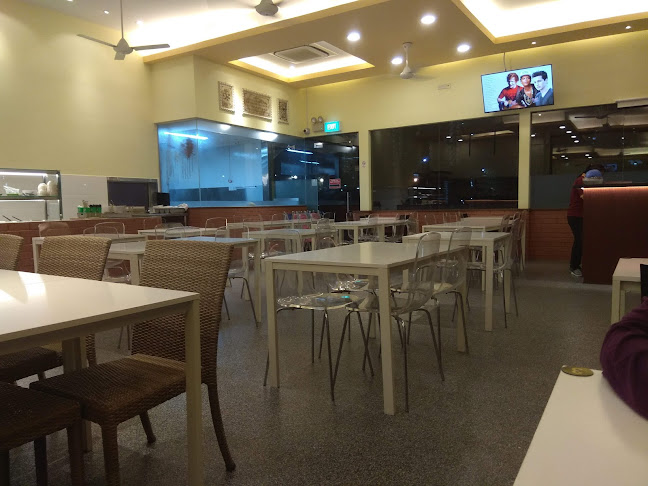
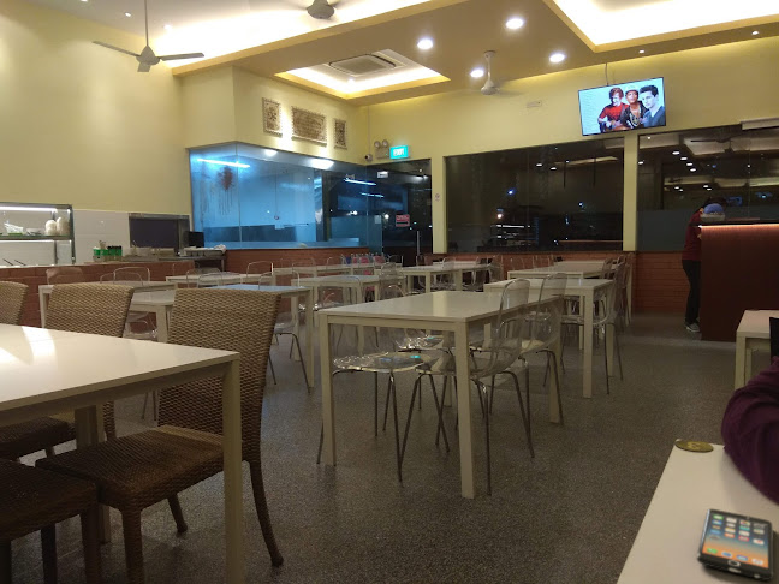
+ smartphone [696,508,774,582]
